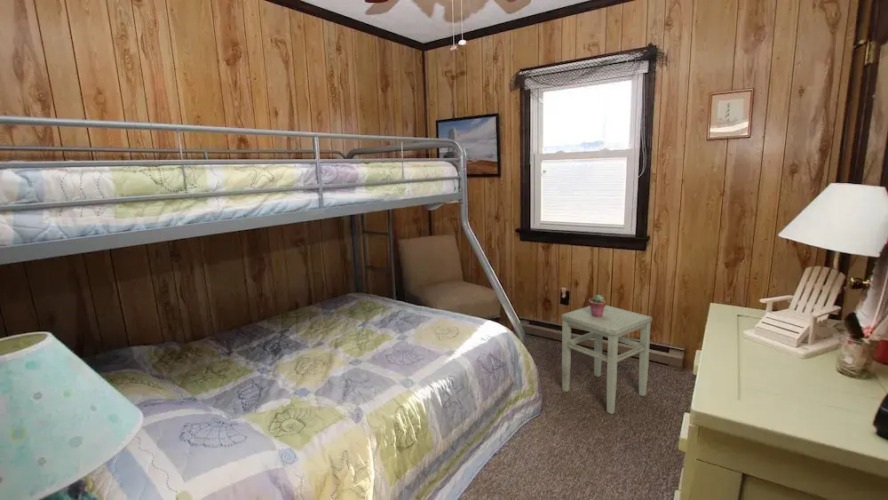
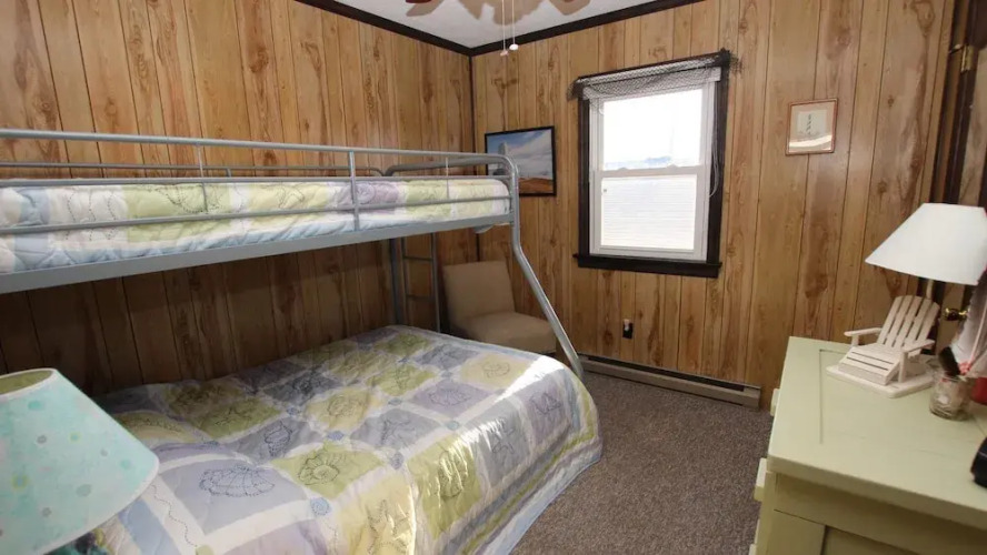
- potted succulent [588,294,607,317]
- stool [560,304,653,415]
